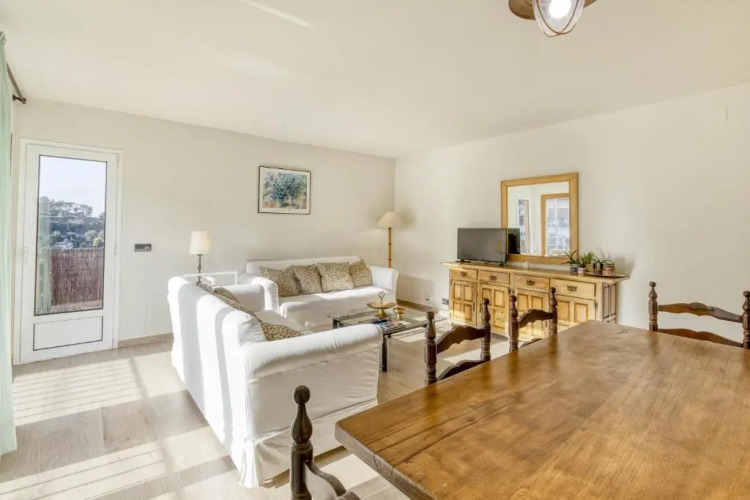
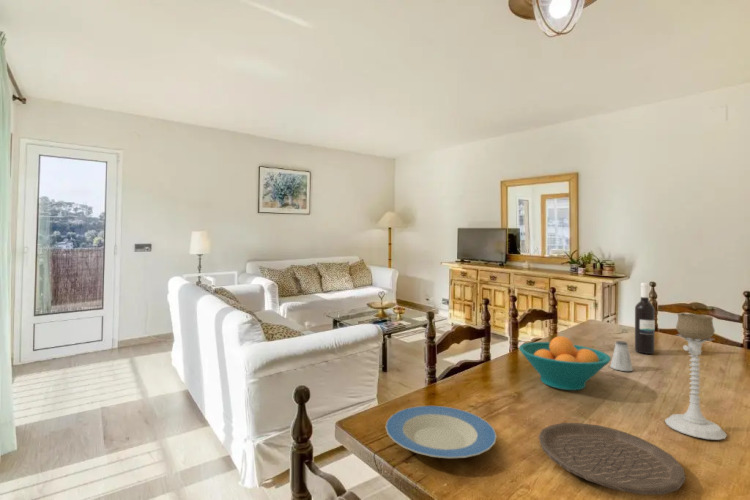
+ candle holder [664,312,728,441]
+ plate [385,405,498,459]
+ saltshaker [609,340,634,372]
+ wine bottle [634,282,656,355]
+ plate [538,422,687,496]
+ fruit bowl [518,335,612,391]
